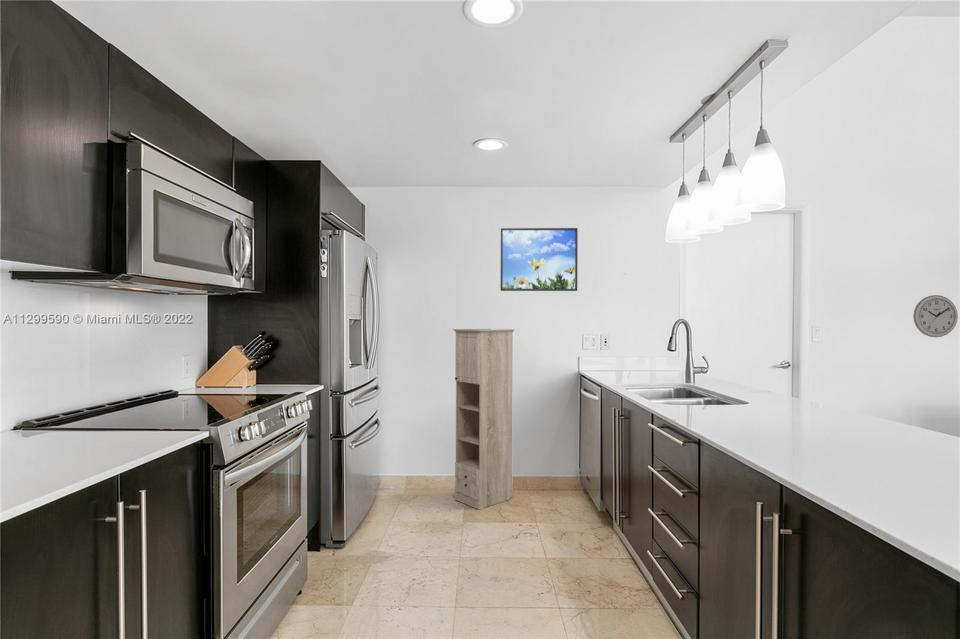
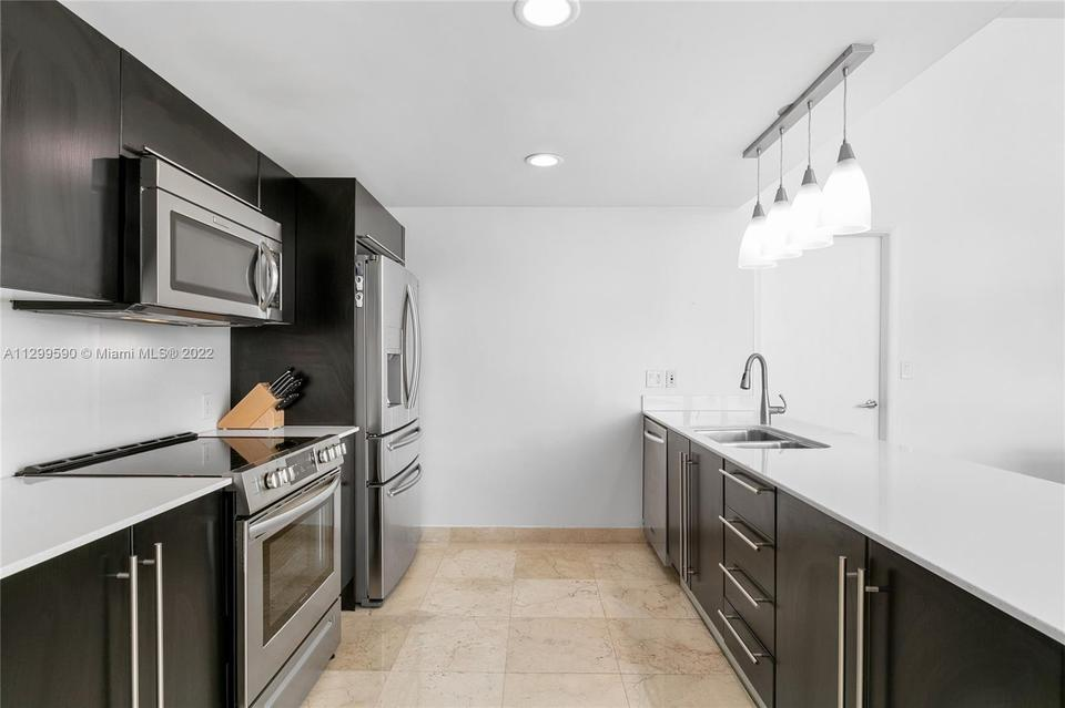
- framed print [500,227,579,292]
- storage cabinet [452,328,515,510]
- wall clock [912,294,959,338]
